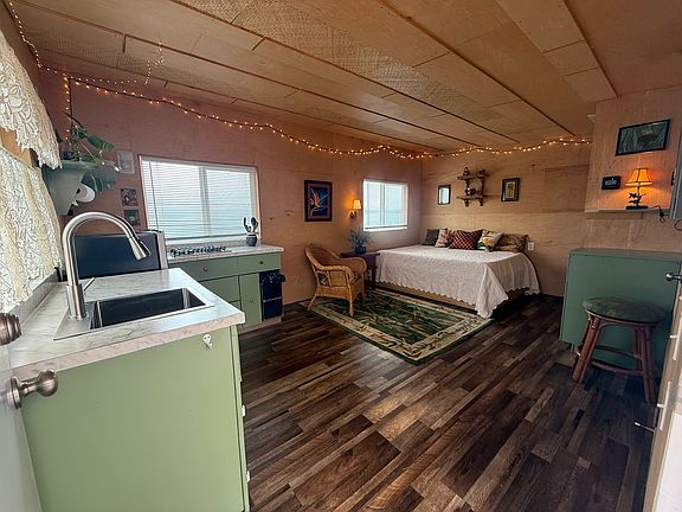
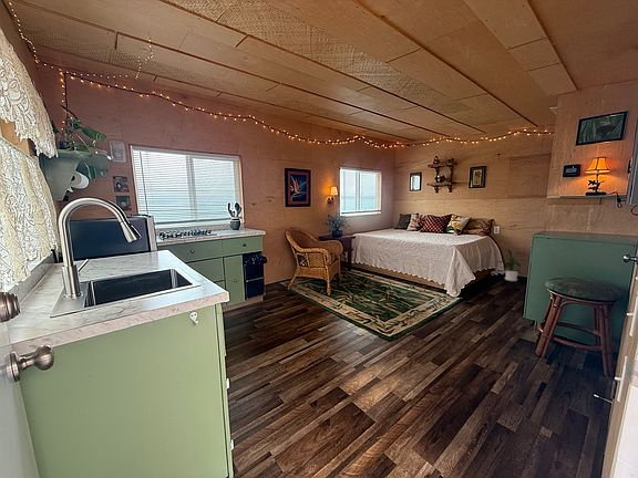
+ house plant [493,249,529,282]
